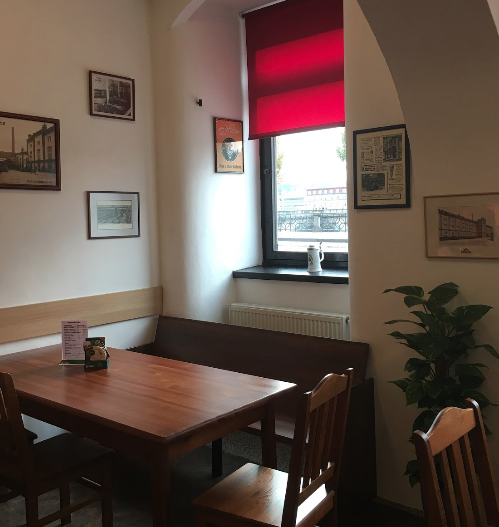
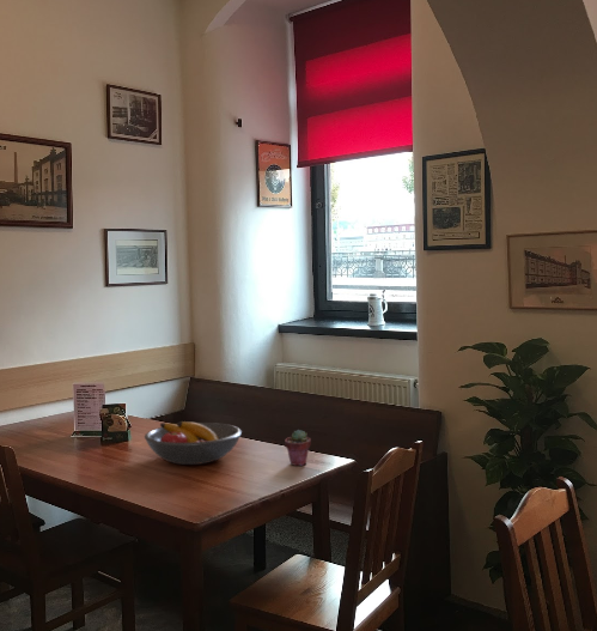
+ potted succulent [284,429,312,467]
+ fruit bowl [144,420,243,466]
